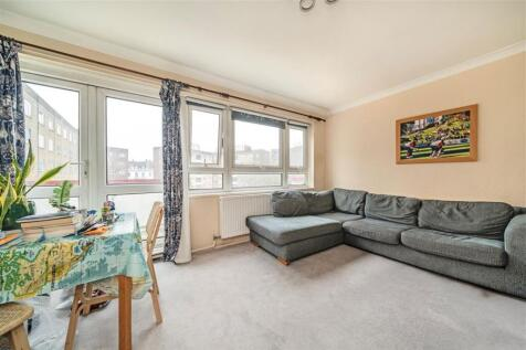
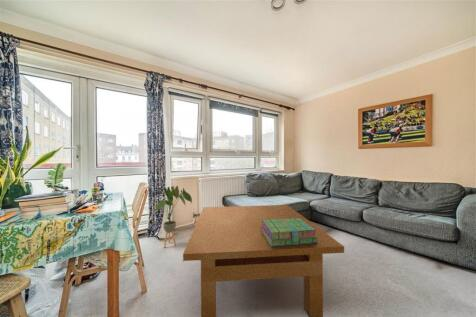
+ table [182,204,345,317]
+ house plant [154,185,193,248]
+ stack of books [261,218,318,247]
